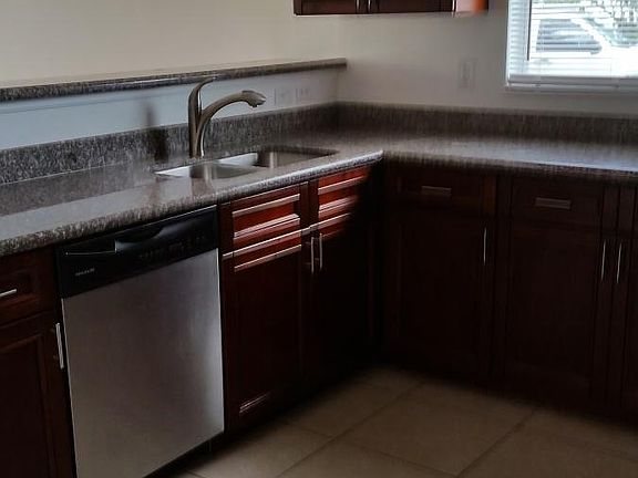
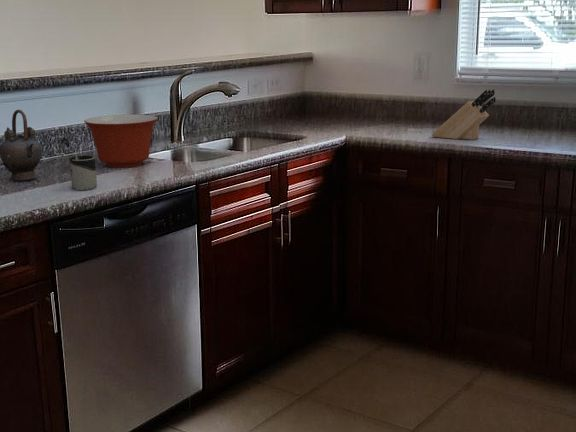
+ cup [69,155,98,191]
+ mixing bowl [83,114,159,168]
+ knife block [431,88,497,141]
+ teapot [0,109,43,182]
